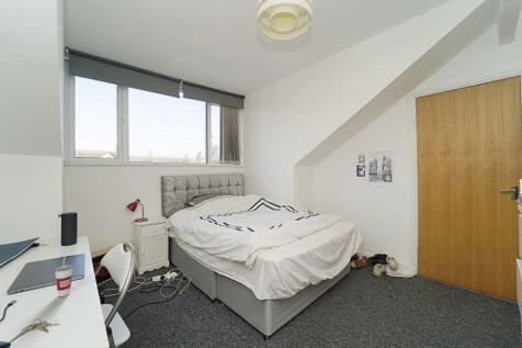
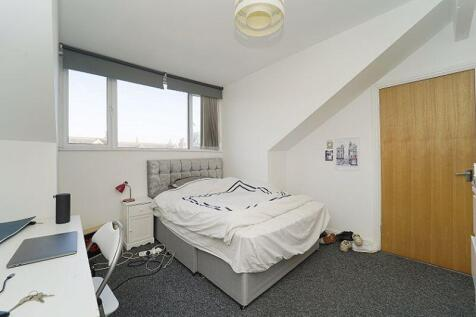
- cup [54,256,73,298]
